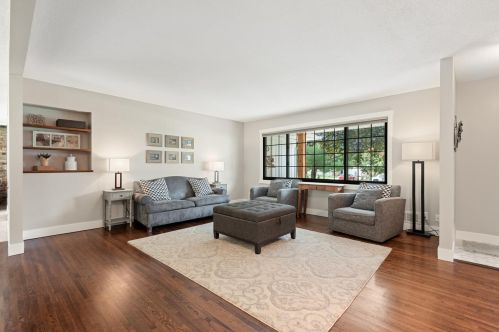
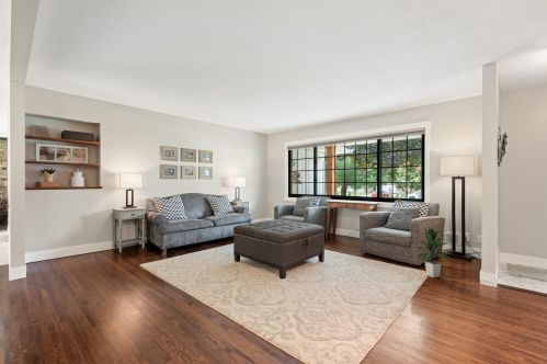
+ indoor plant [414,227,458,278]
